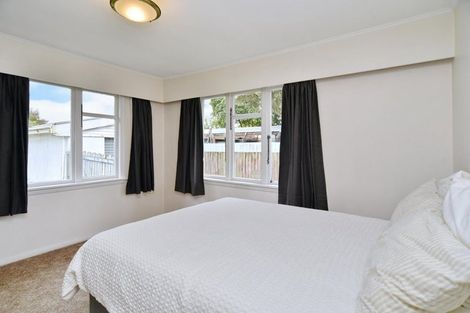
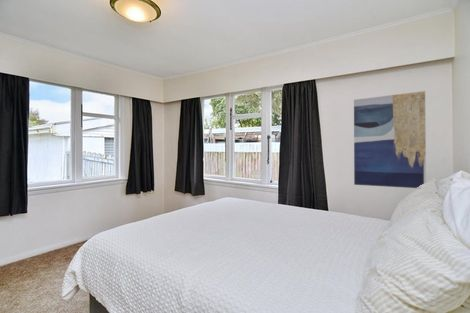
+ wall art [353,90,427,189]
